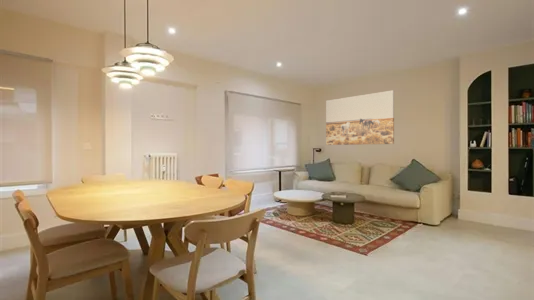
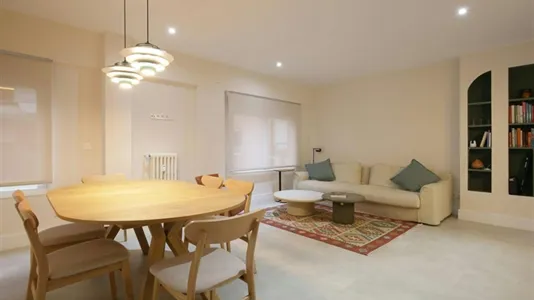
- wall art [325,89,395,146]
